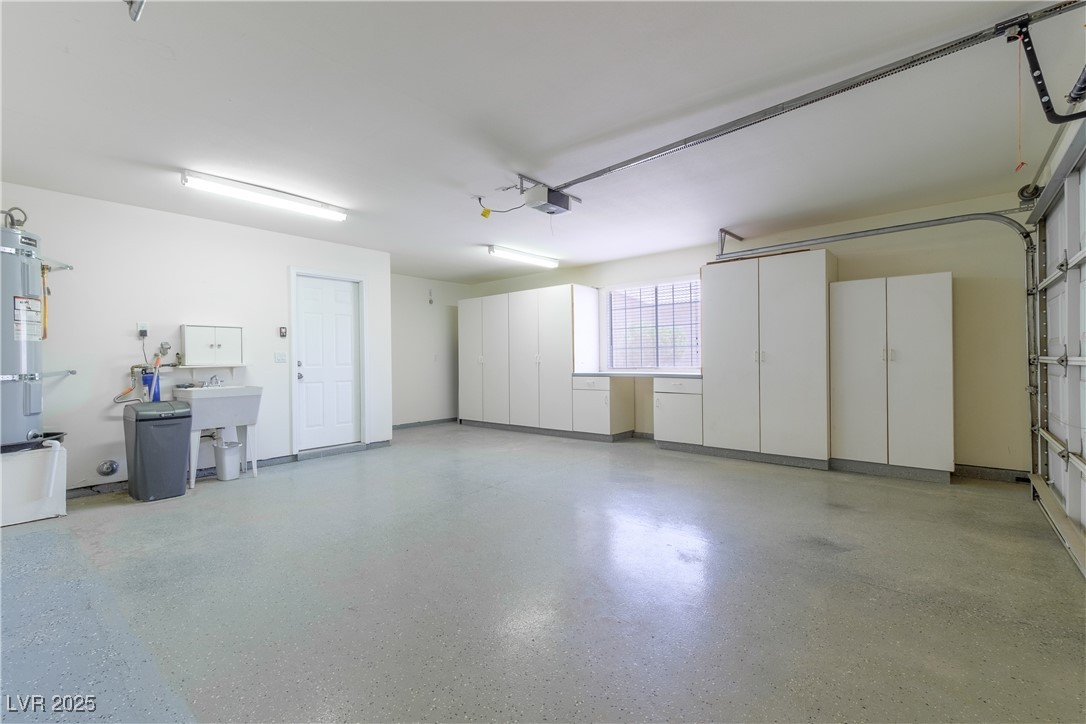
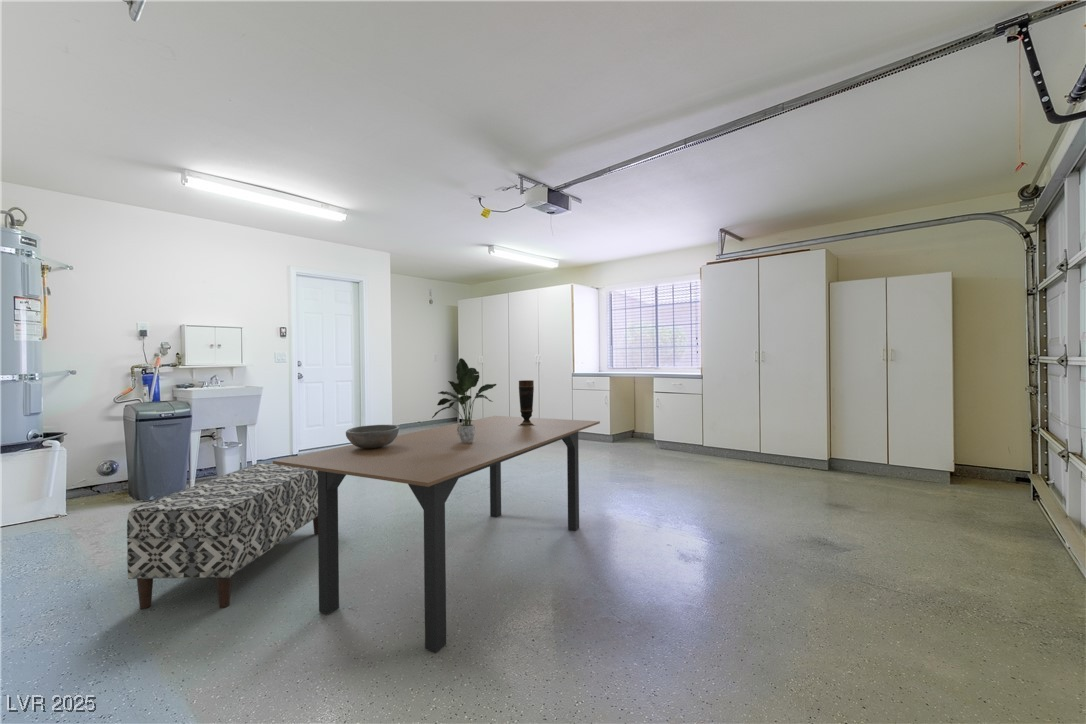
+ potted plant [431,357,497,443]
+ bowl [345,424,400,449]
+ vase [518,379,535,427]
+ dining table [272,415,601,654]
+ bench [126,462,318,610]
